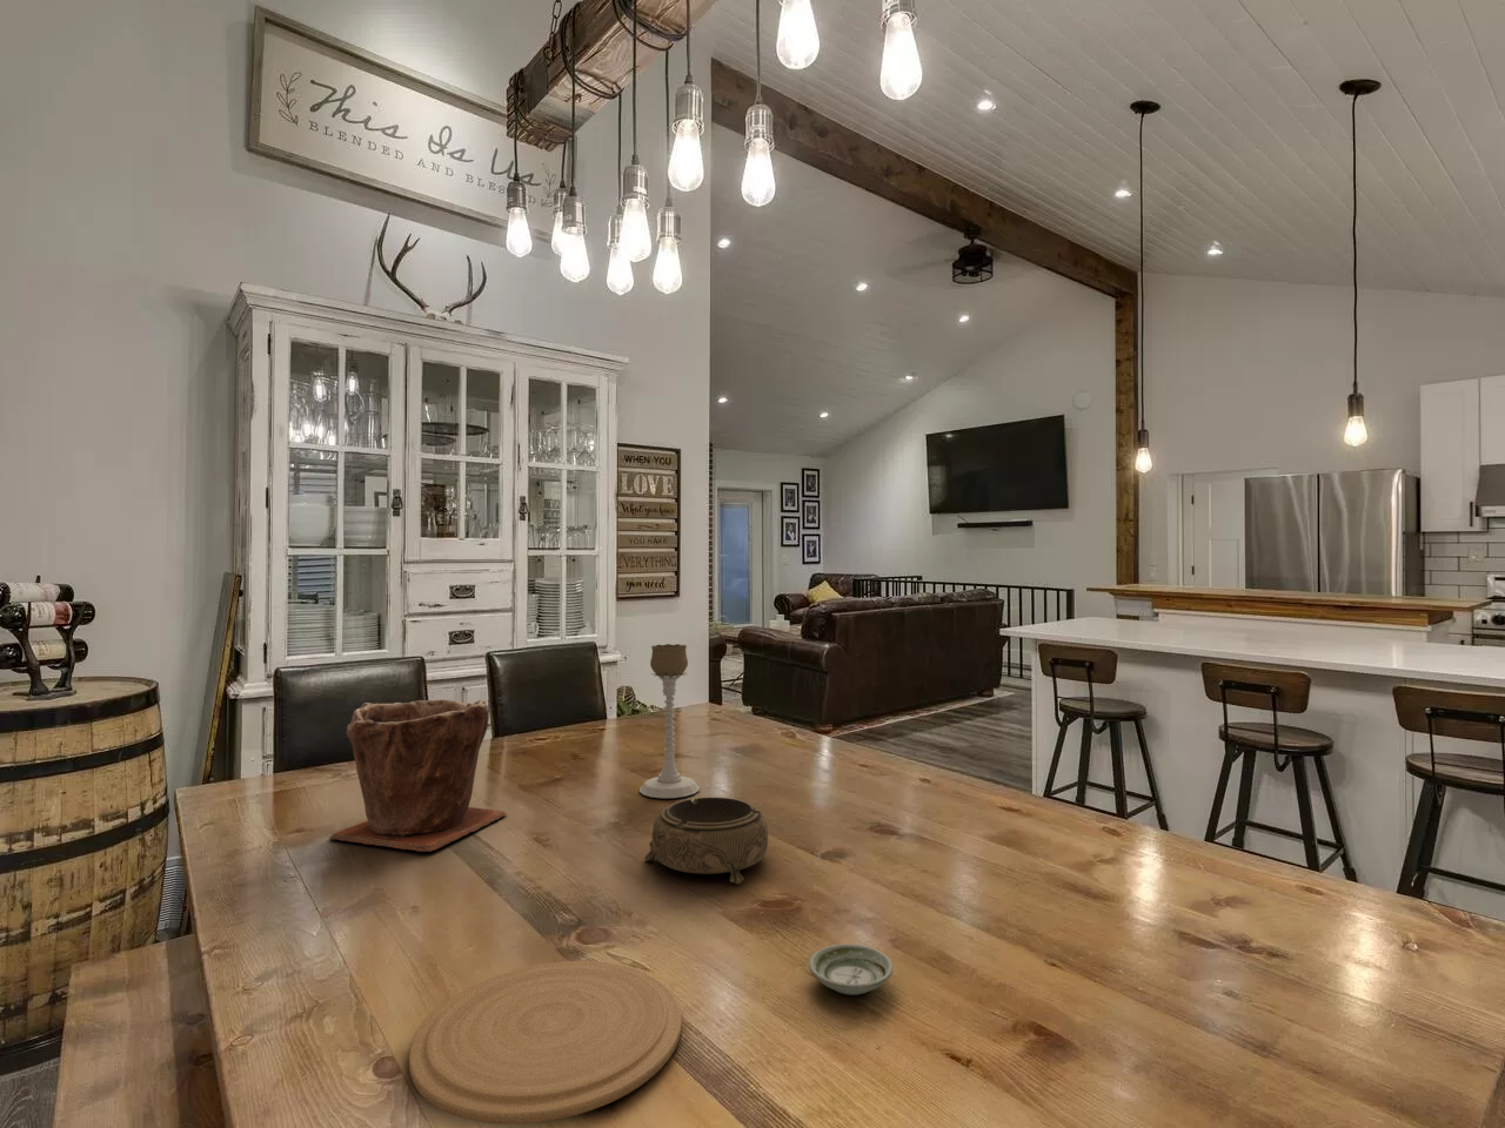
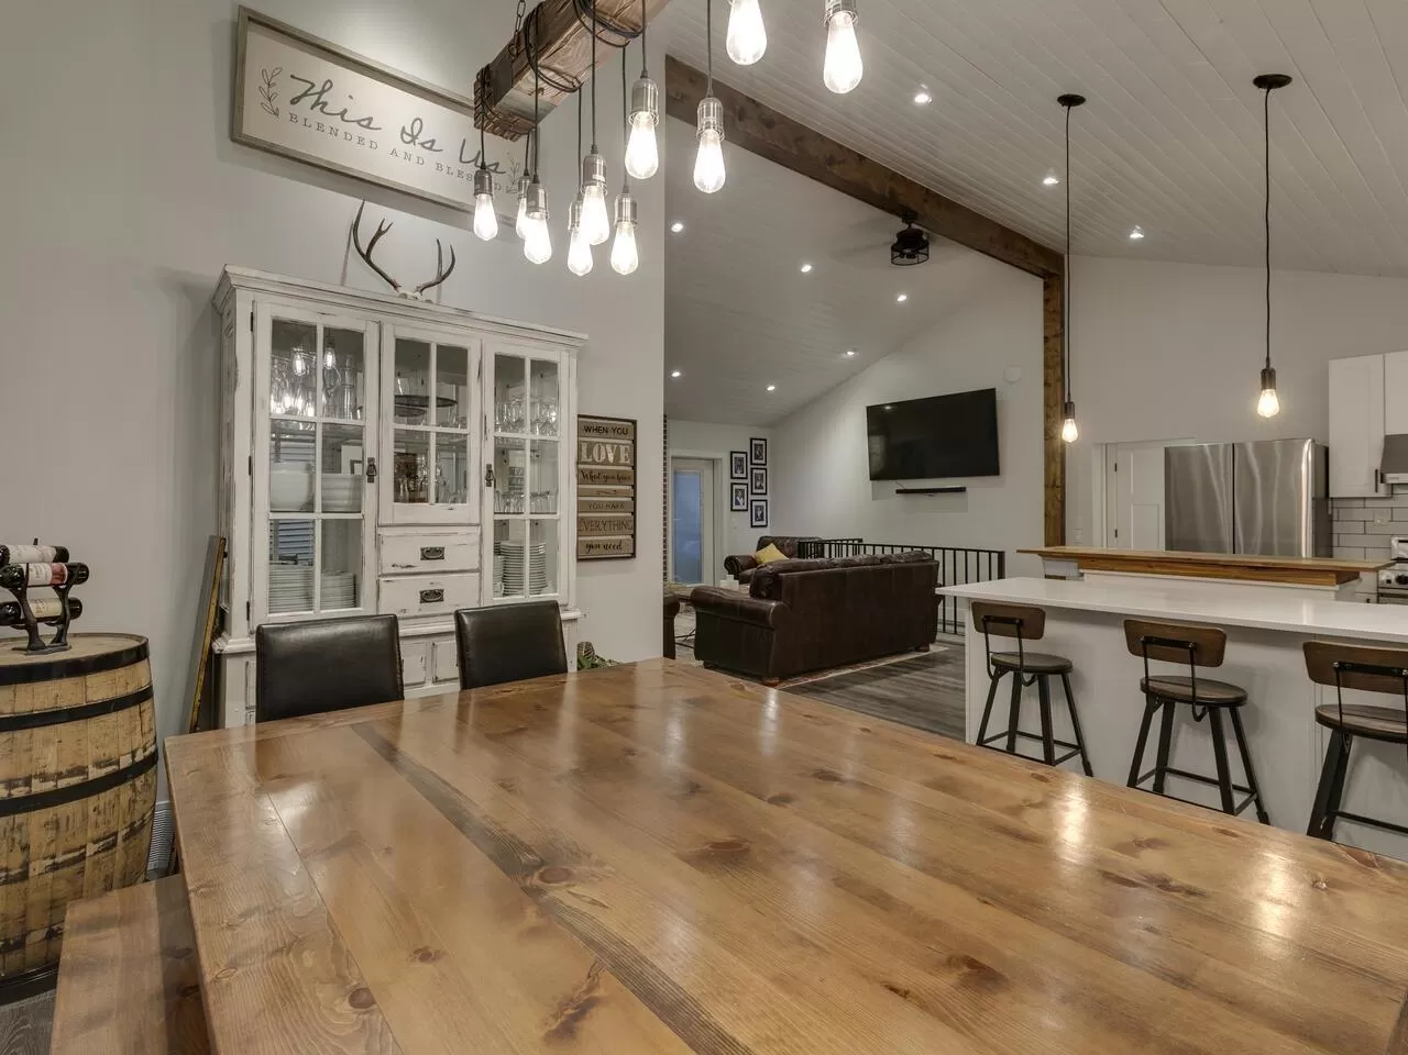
- candle holder [639,642,700,799]
- plant pot [329,698,508,853]
- plate [408,960,683,1126]
- decorative bowl [643,796,769,885]
- saucer [808,943,894,996]
